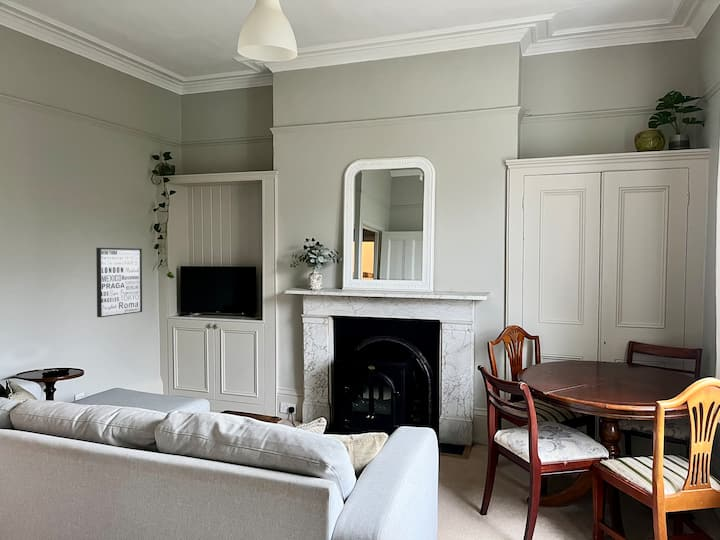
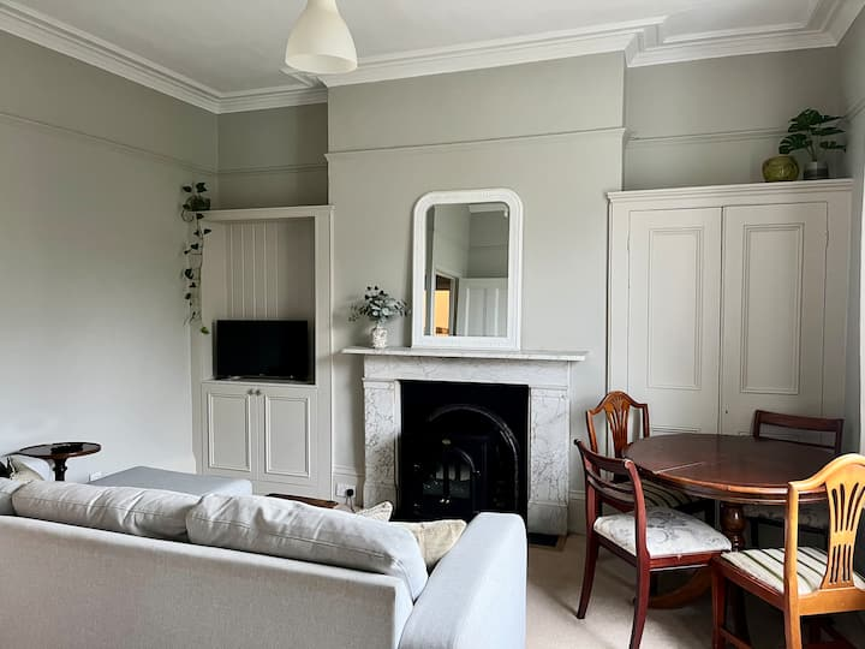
- wall art [95,247,143,318]
